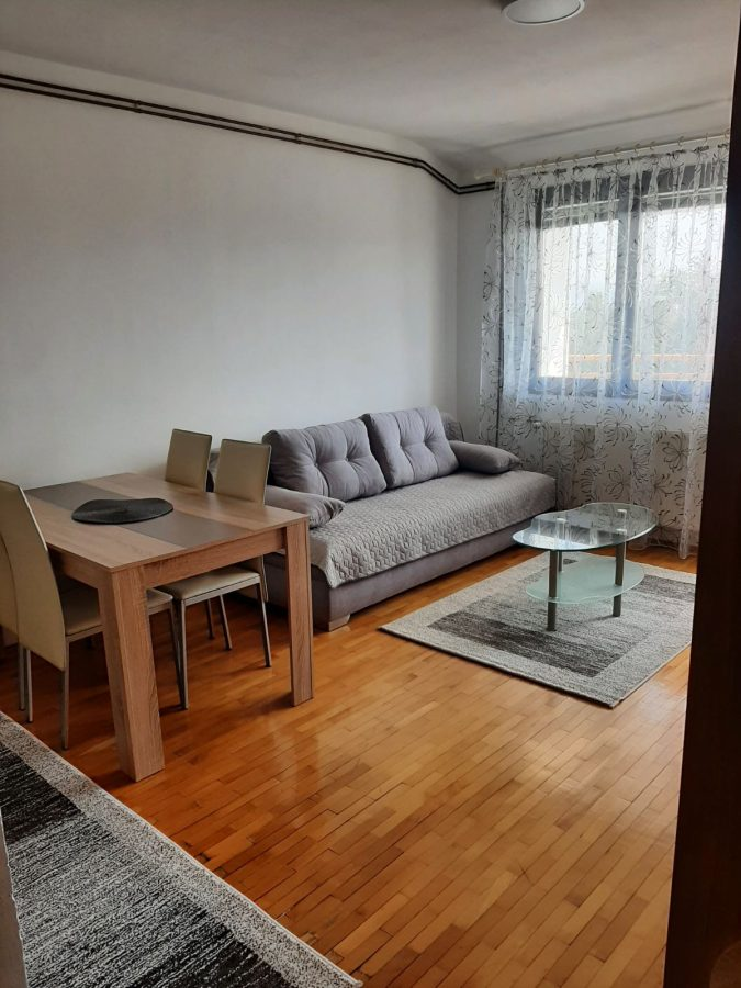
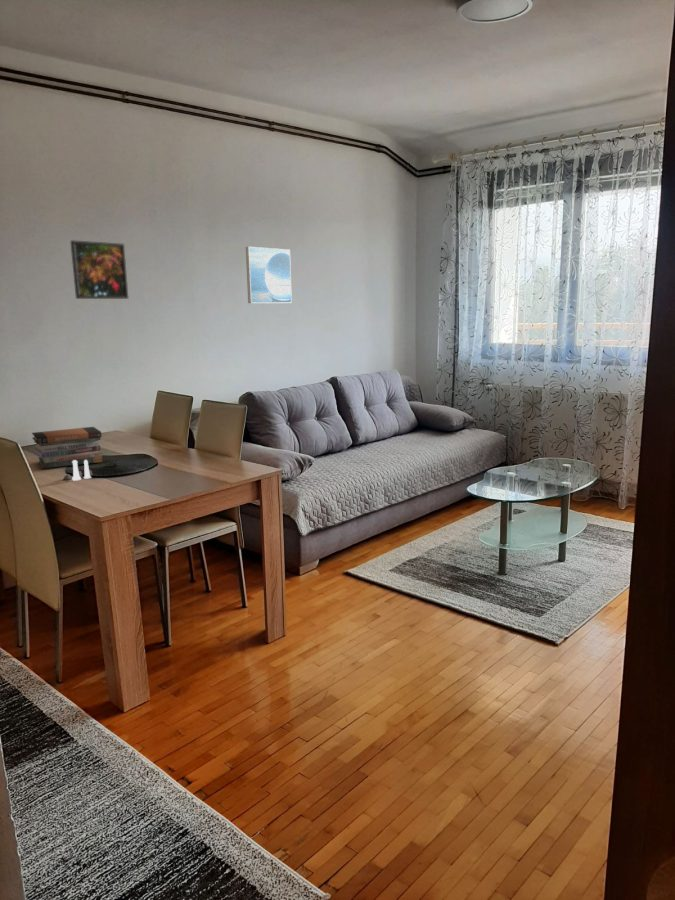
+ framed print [245,246,293,304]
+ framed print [69,239,130,300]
+ salt and pepper shaker set [62,460,93,482]
+ book stack [31,426,104,470]
